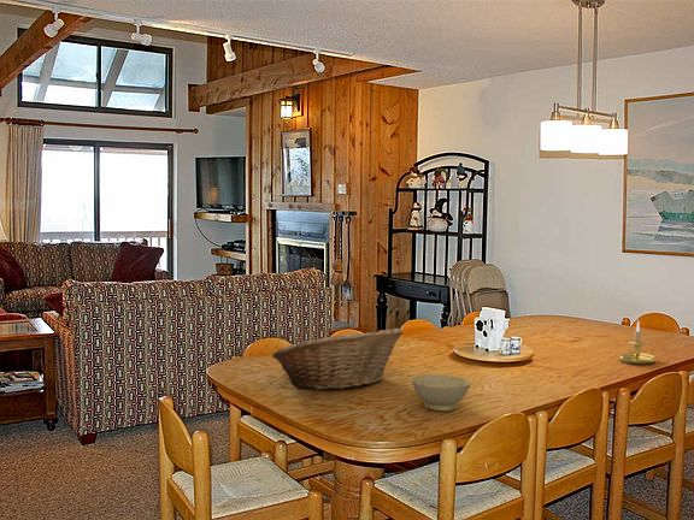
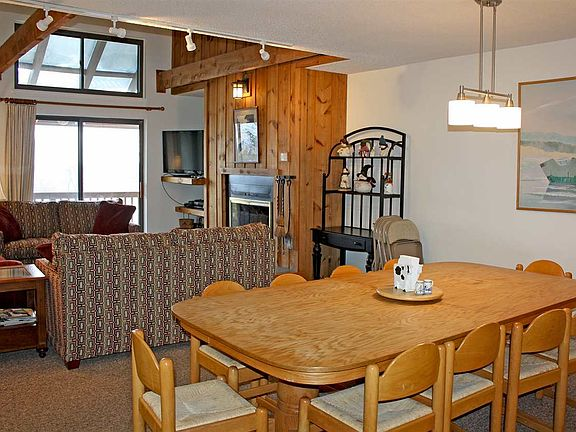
- candle holder [618,319,657,365]
- bowl [411,373,472,413]
- fruit basket [271,326,404,391]
